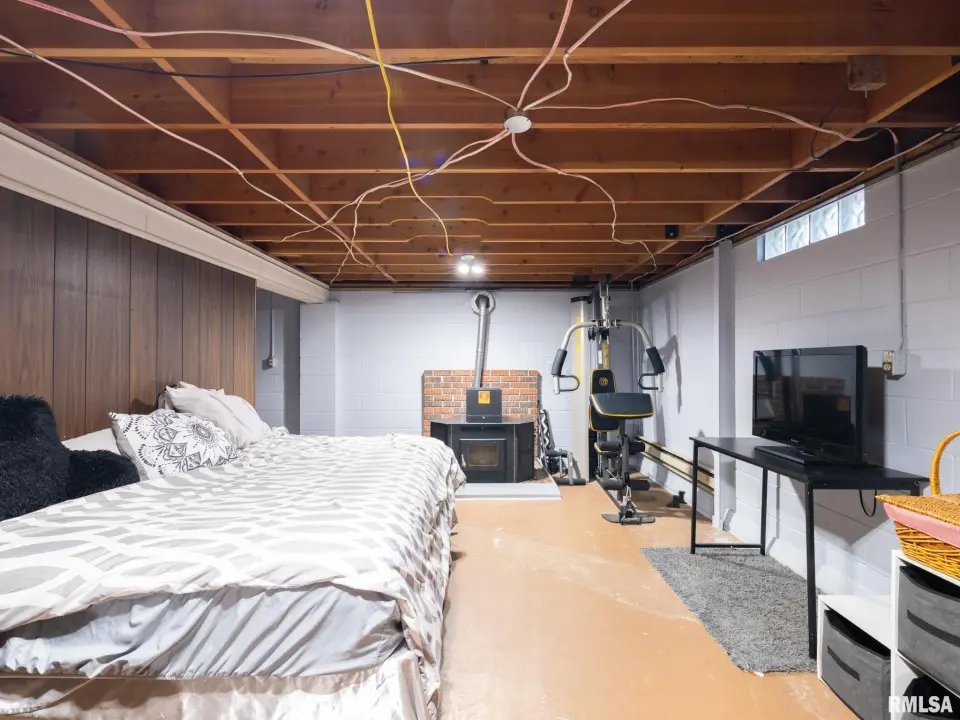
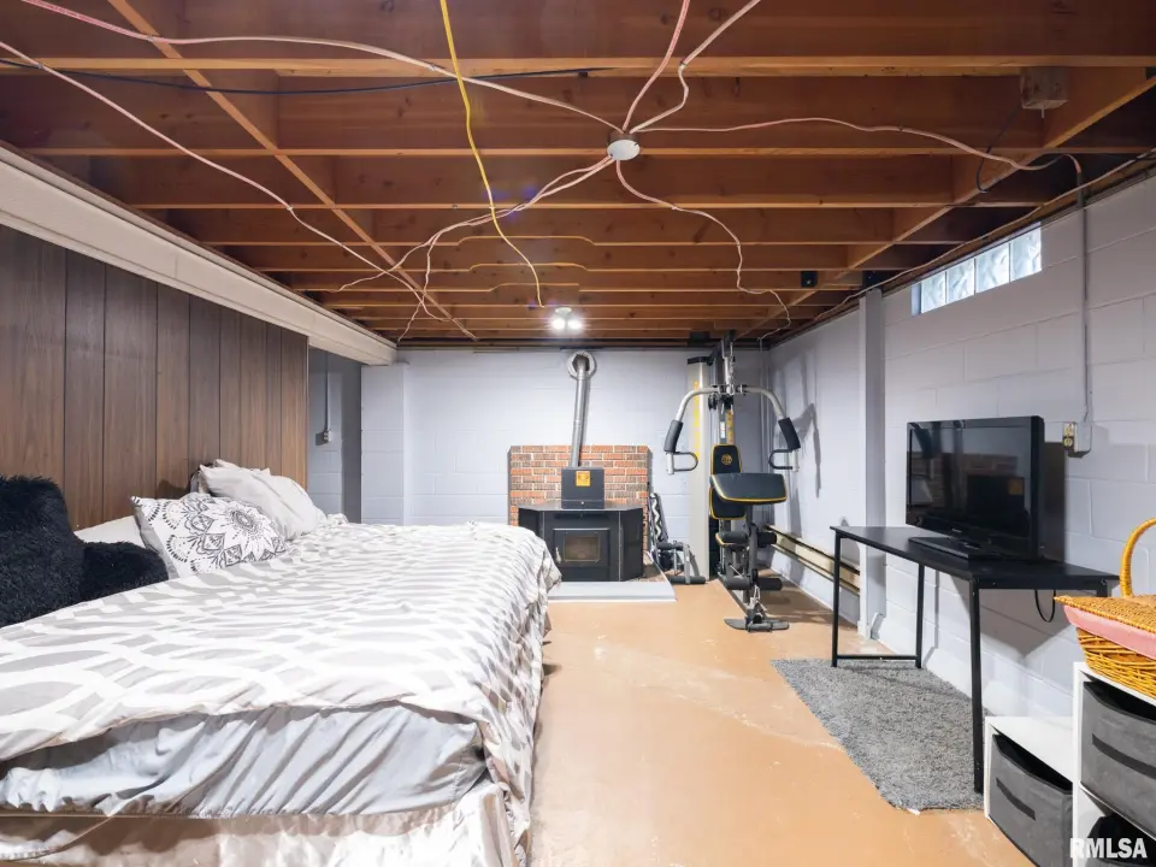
- boots [665,490,688,509]
